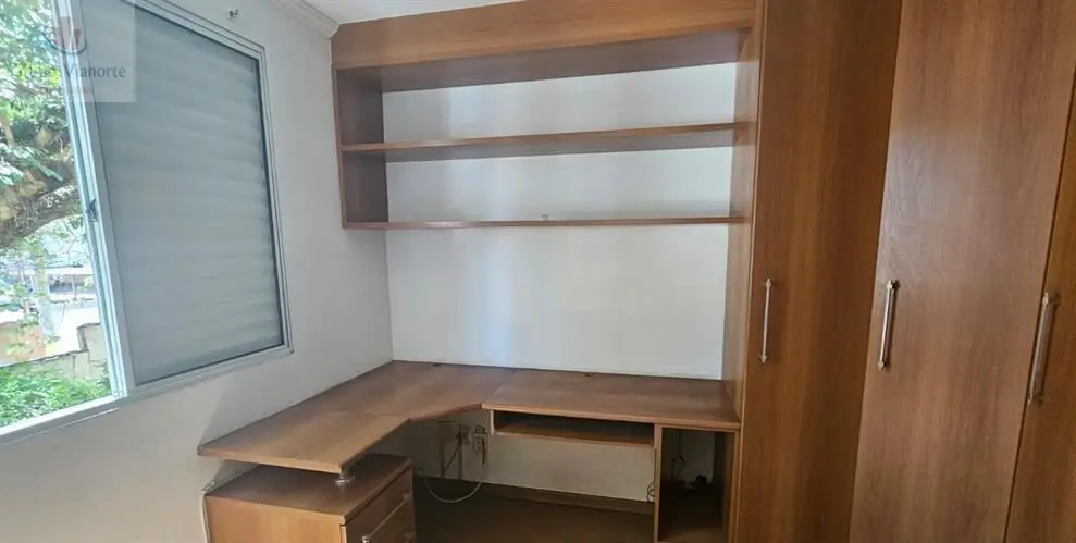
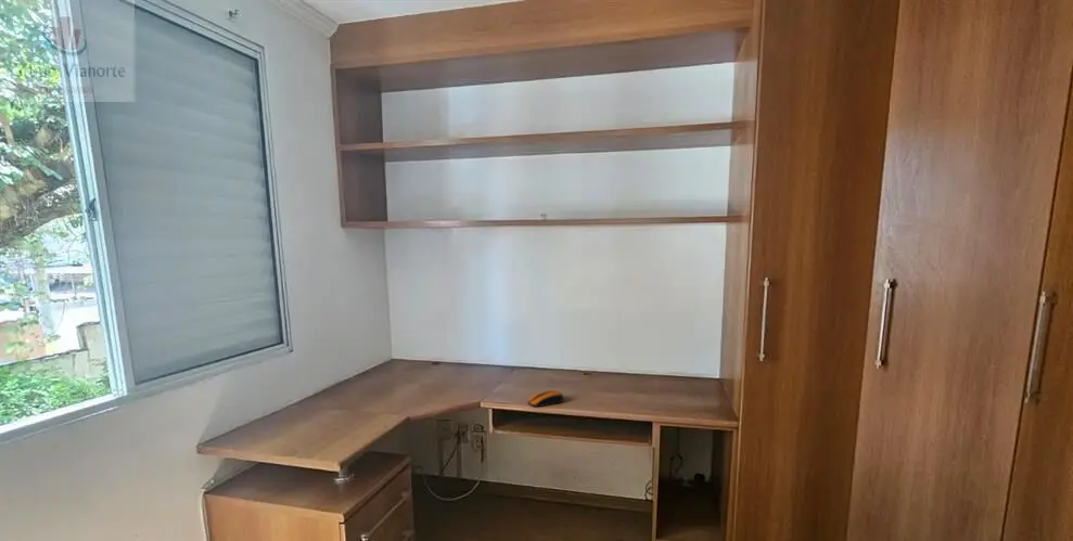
+ computer mouse [527,389,564,409]
